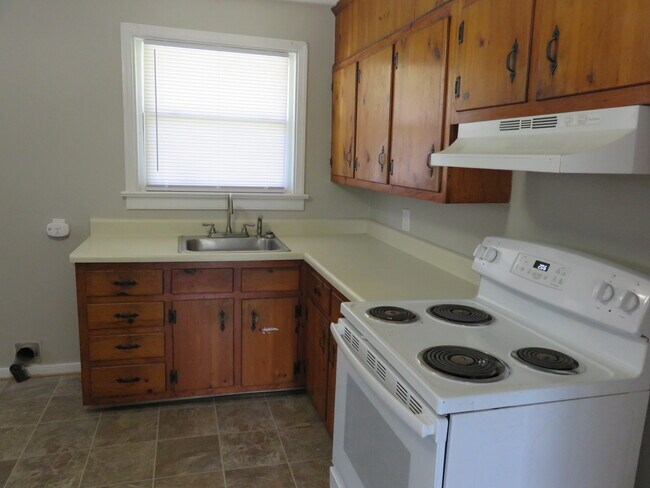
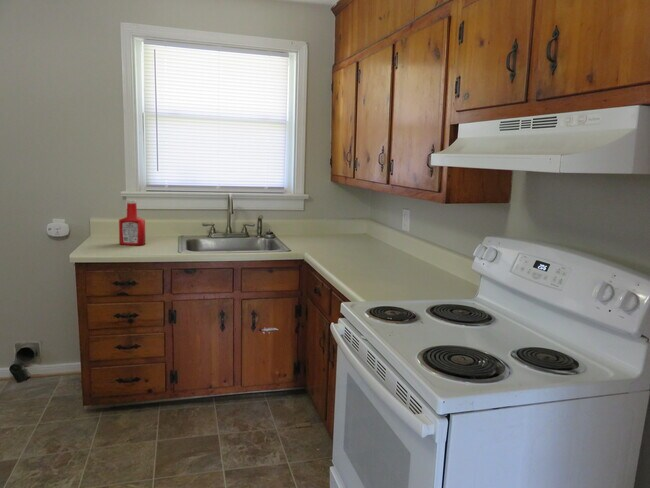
+ soap bottle [118,199,146,246]
